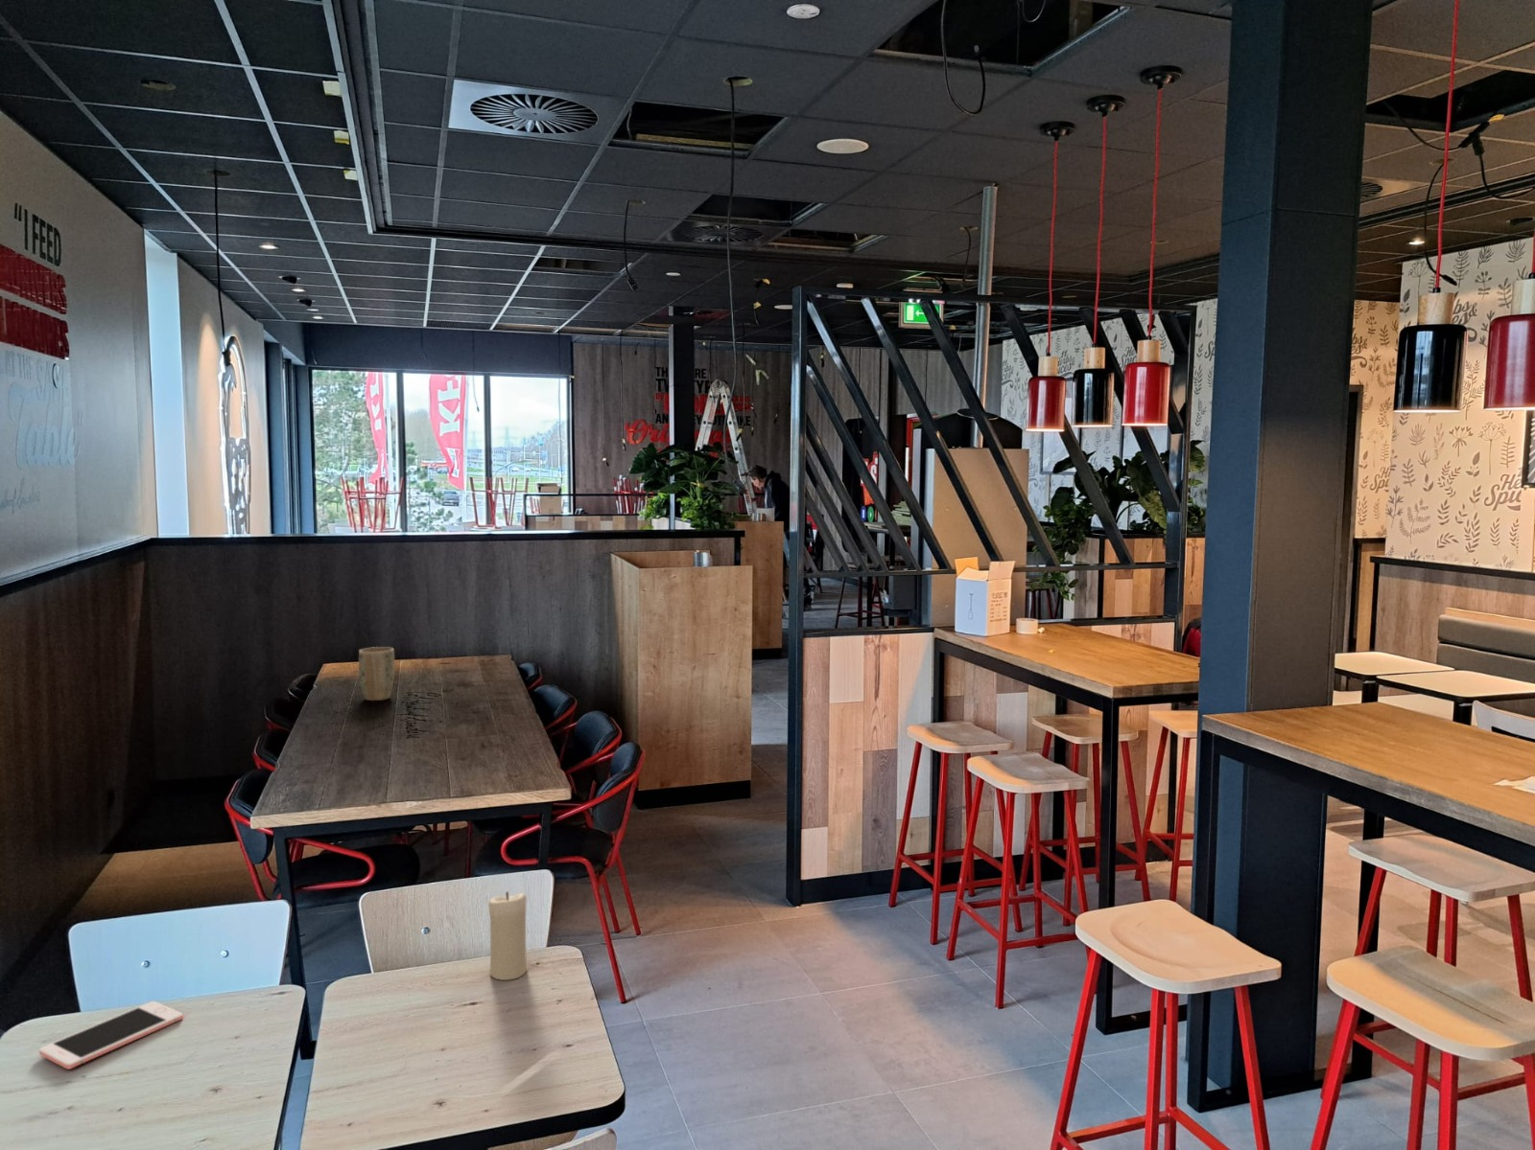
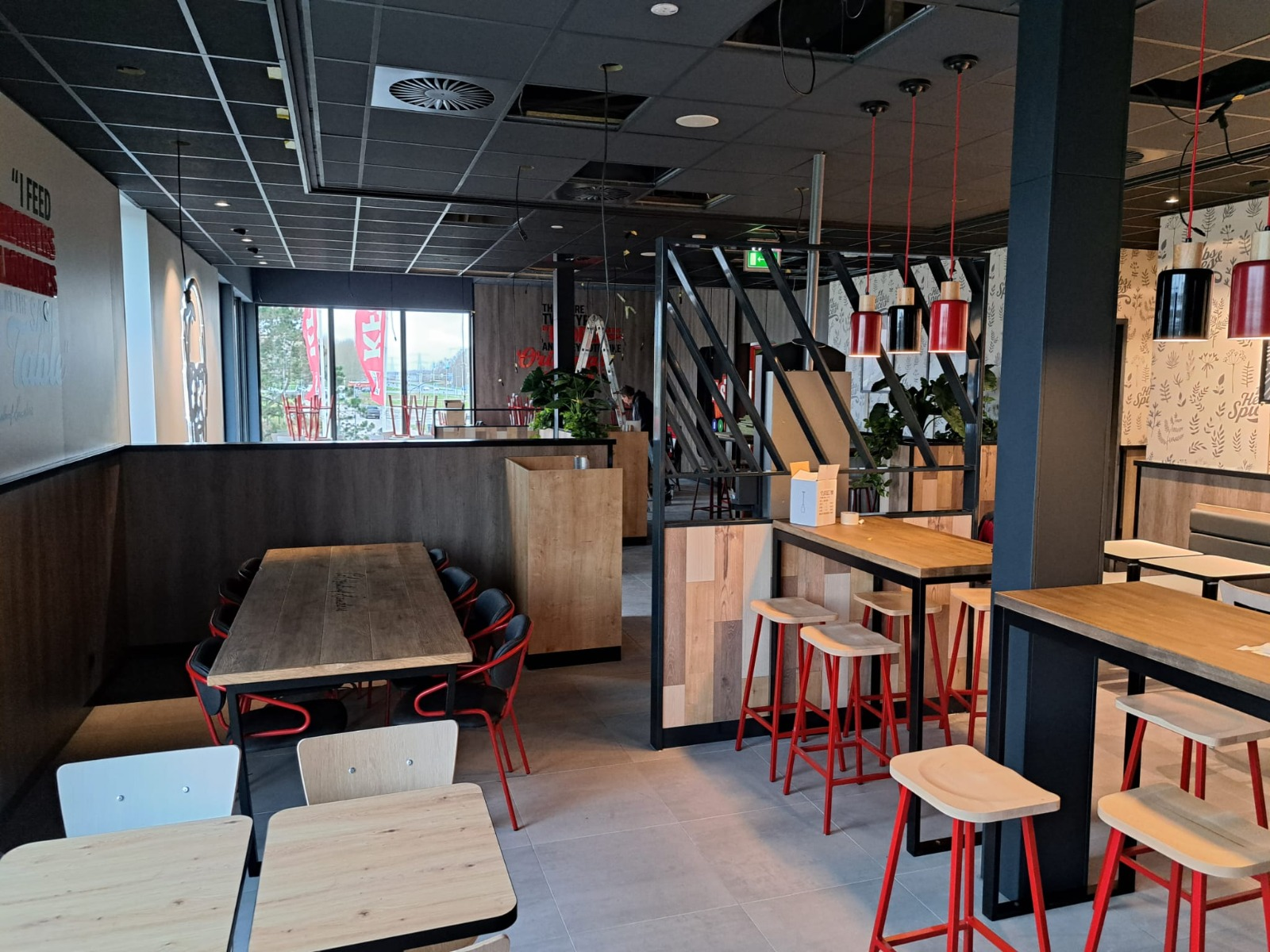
- candle [487,890,528,981]
- plant pot [358,646,395,702]
- cell phone [39,1000,184,1070]
